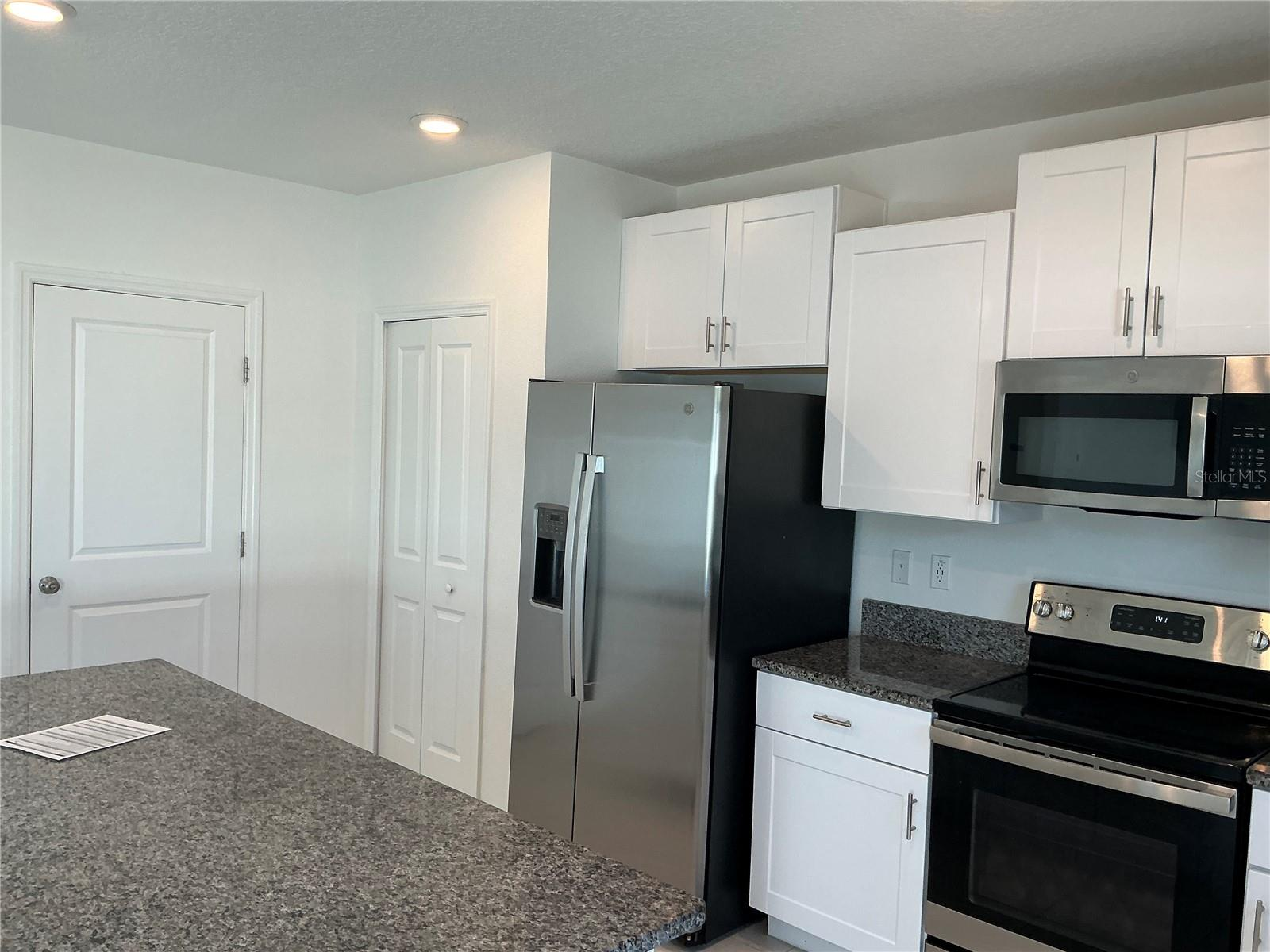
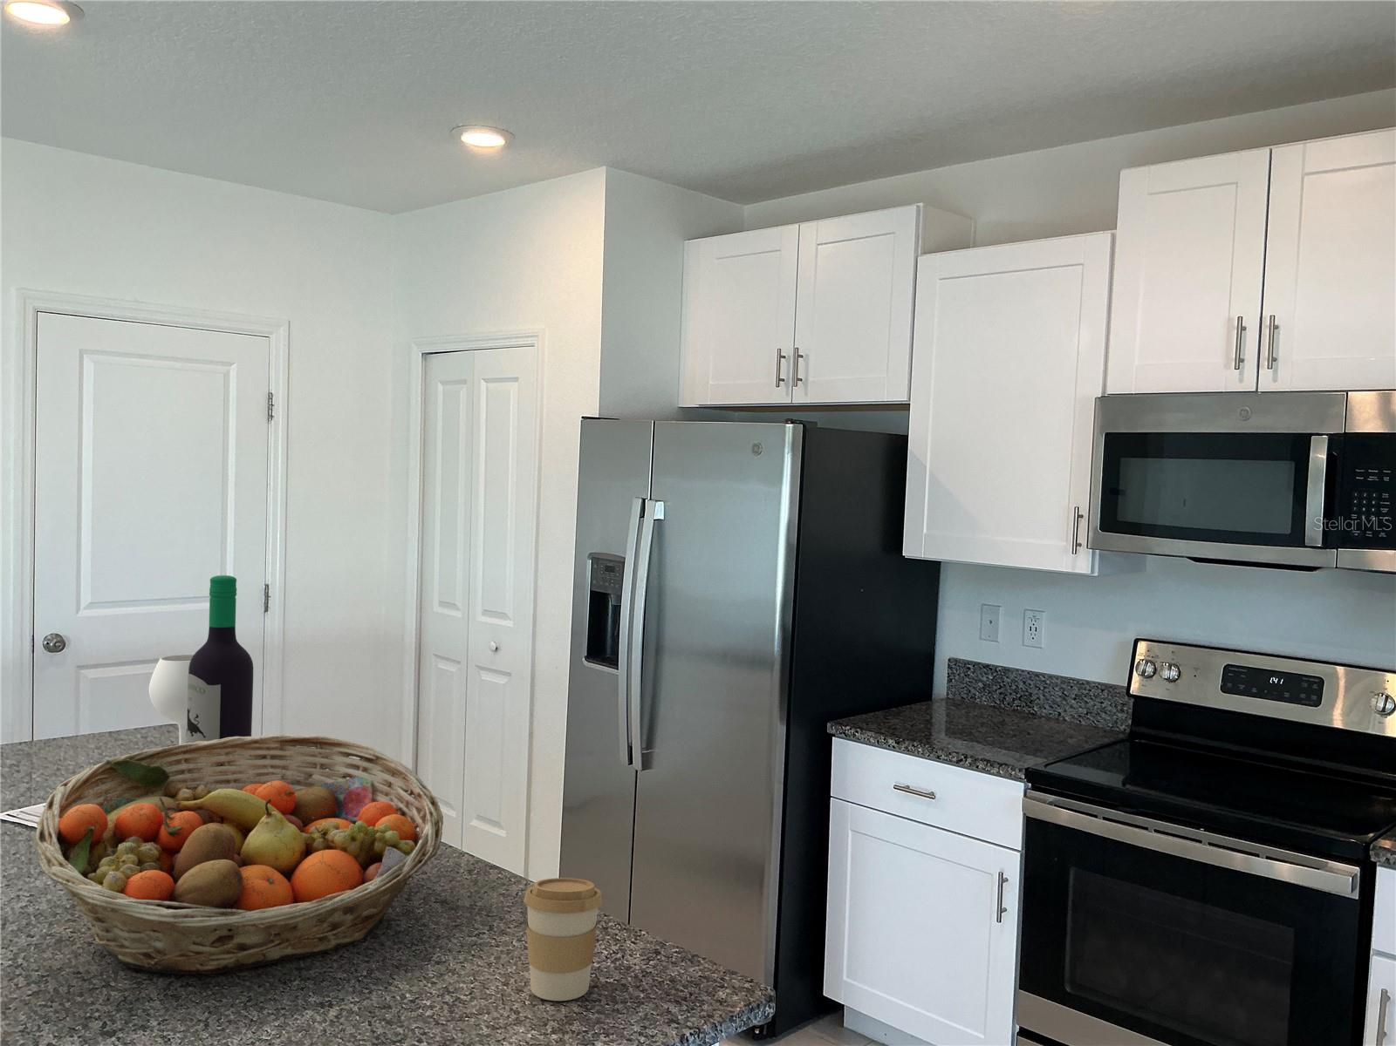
+ wine bottle [148,575,254,766]
+ coffee cup [523,877,602,1002]
+ fruit basket [34,733,444,976]
